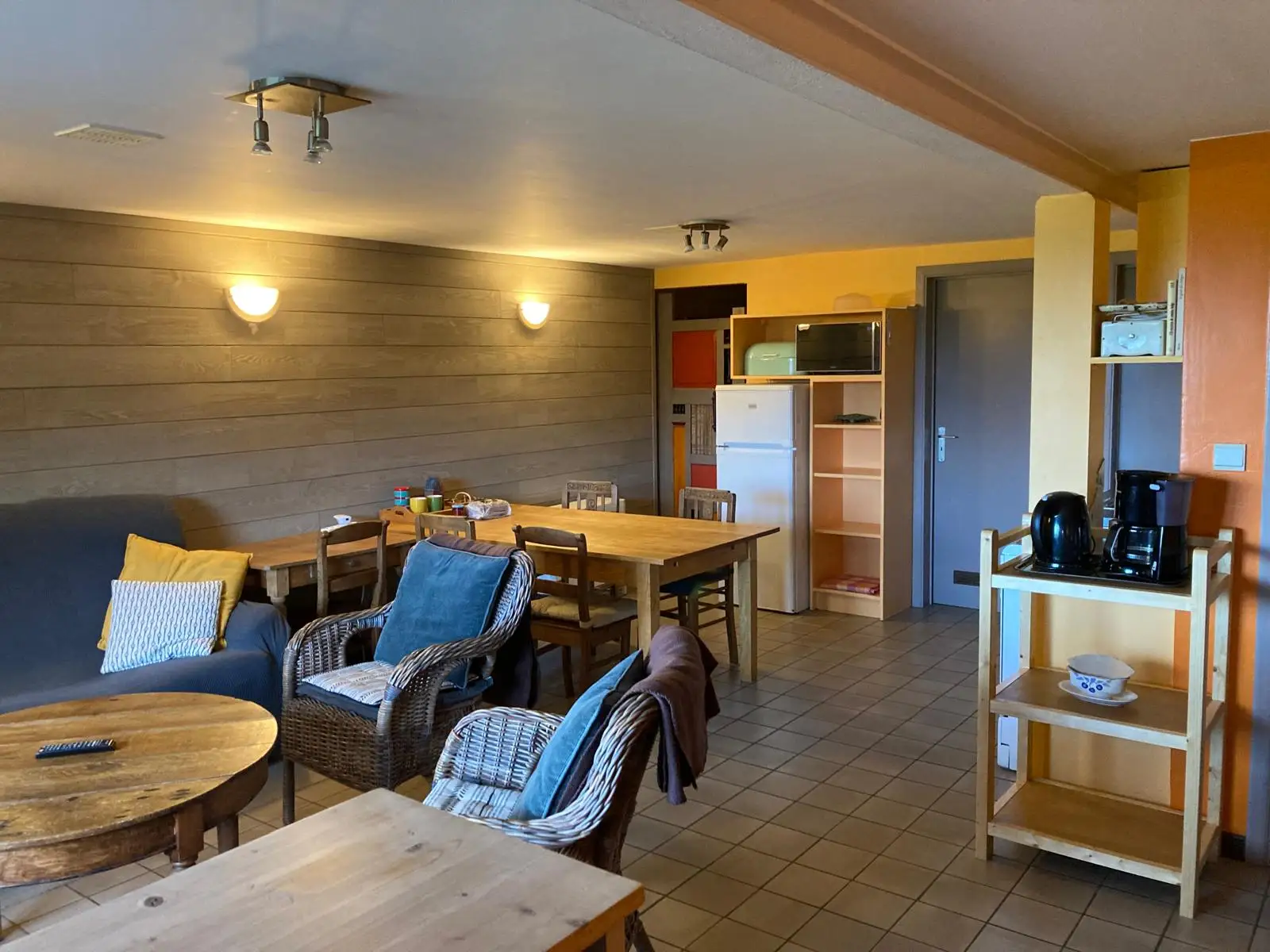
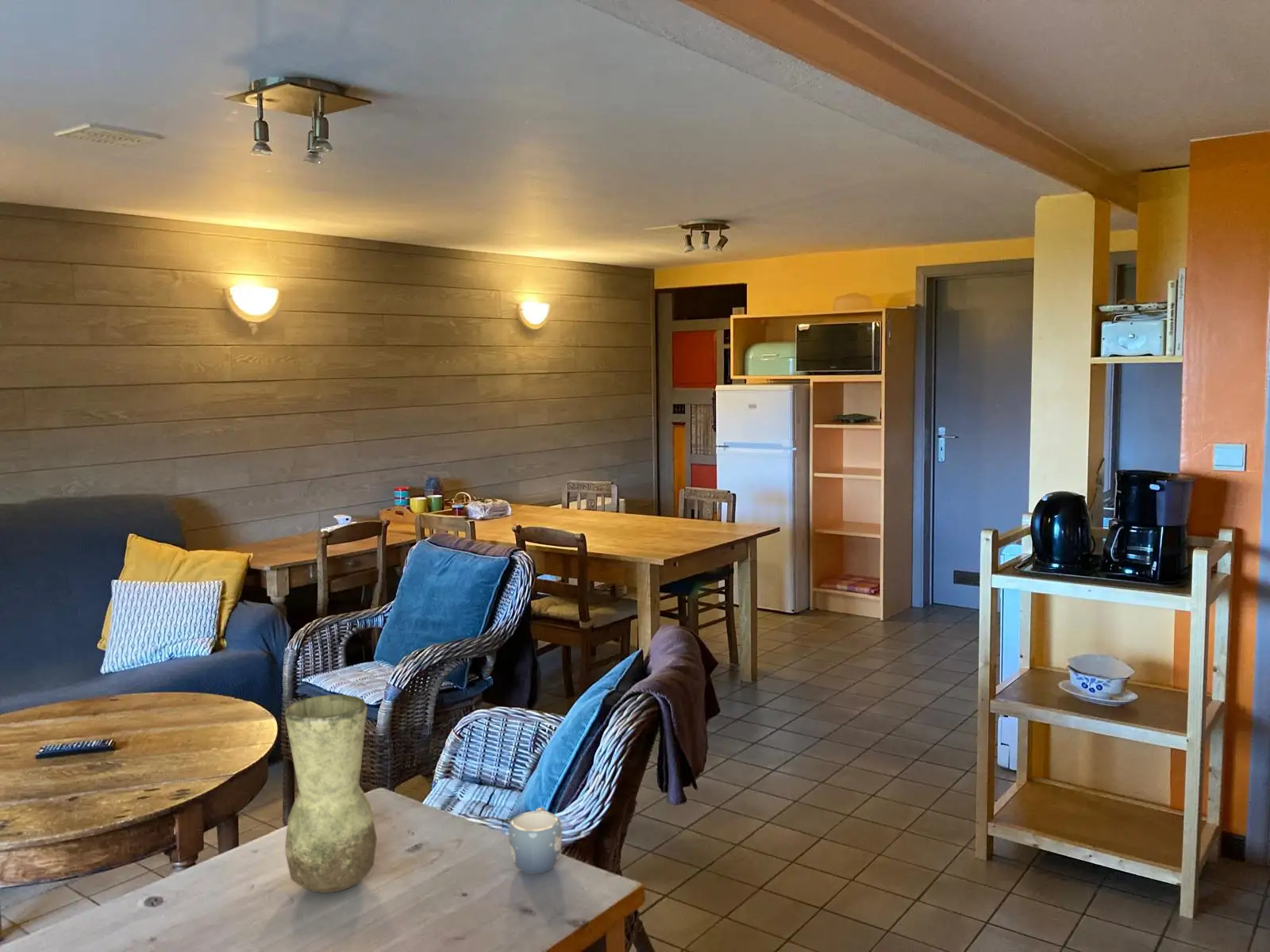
+ vase [284,694,378,893]
+ mug [508,807,563,874]
